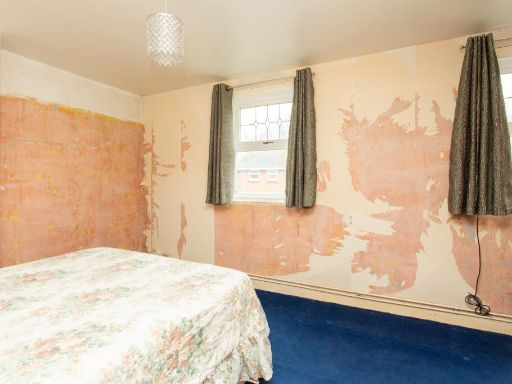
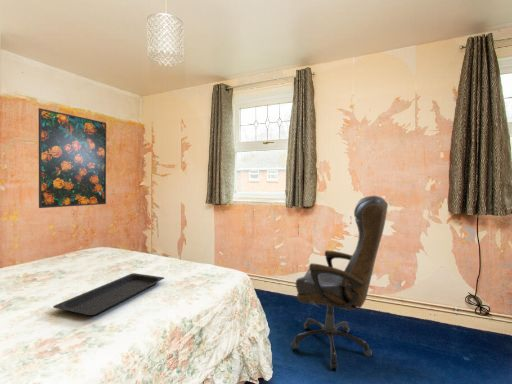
+ serving tray [52,272,165,317]
+ office chair [290,195,389,370]
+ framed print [38,107,107,209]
